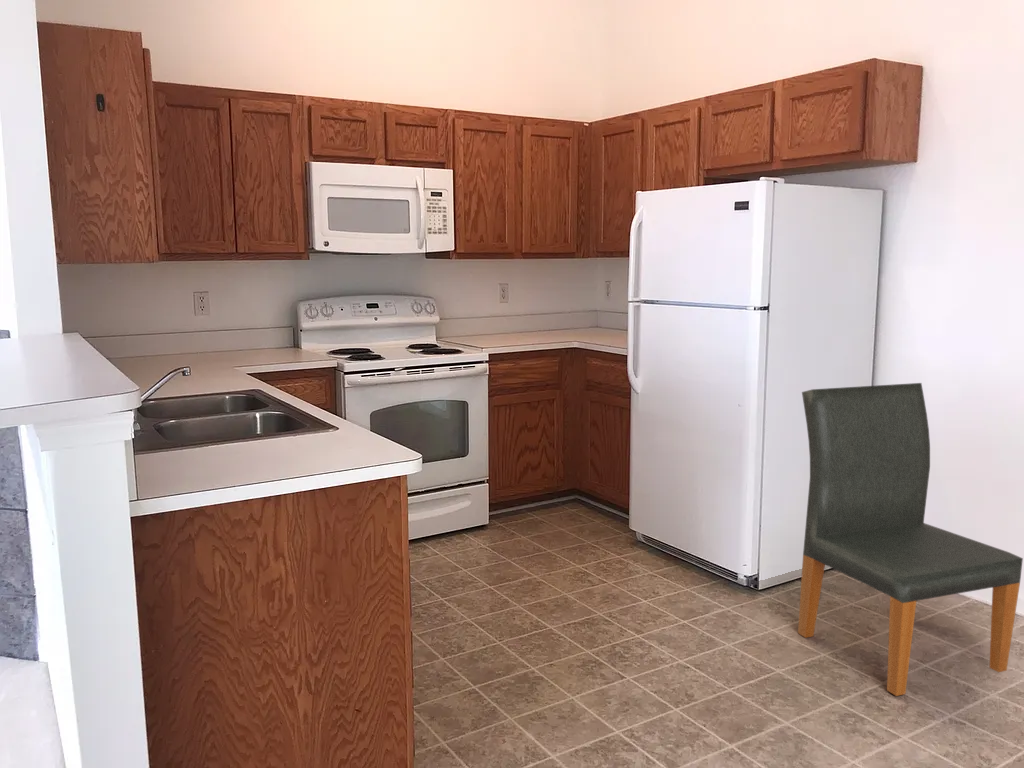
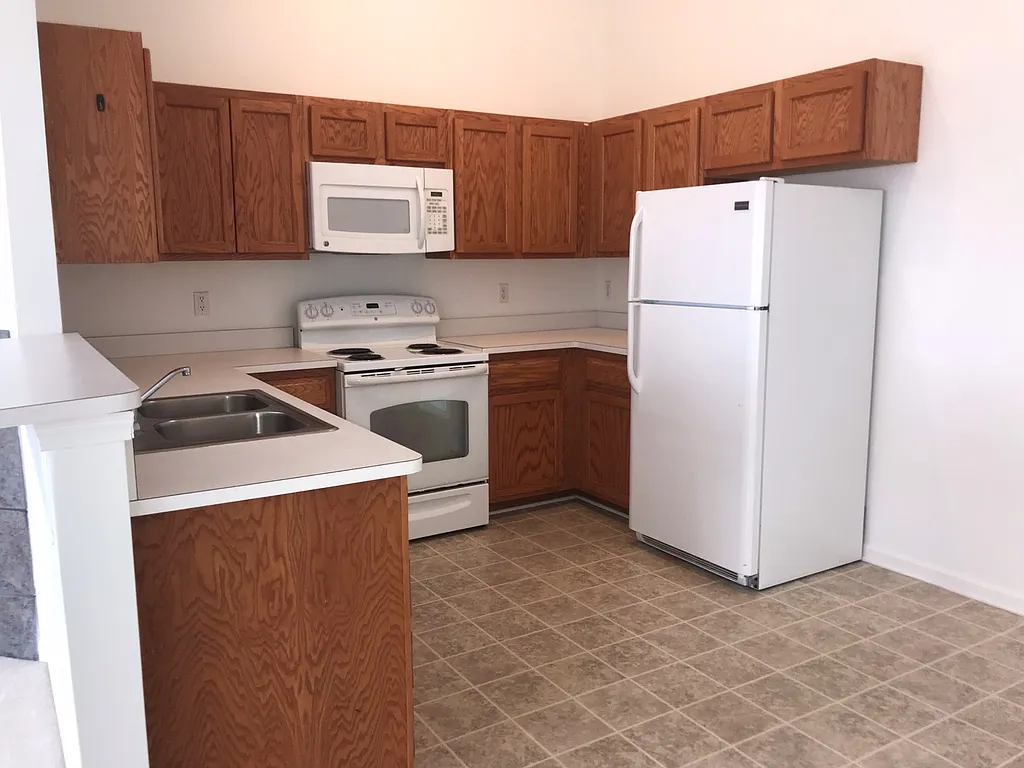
- dining chair [797,382,1024,697]
